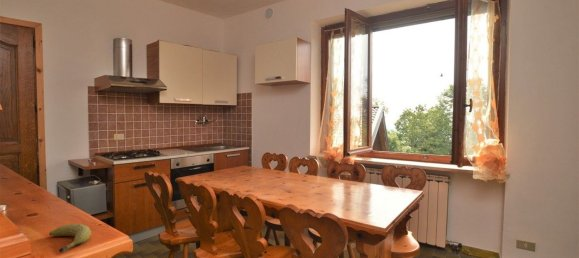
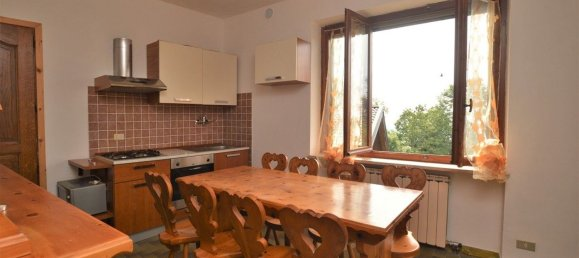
- fruit [48,223,92,253]
